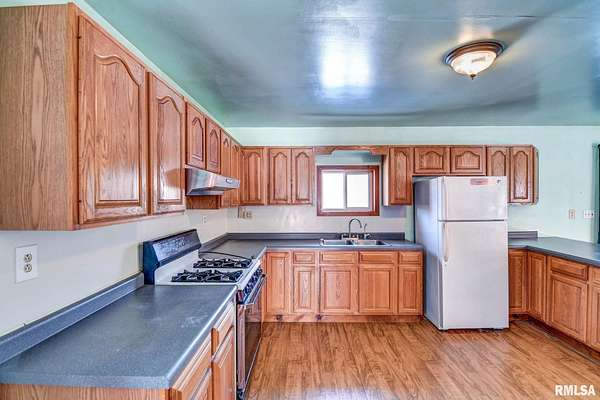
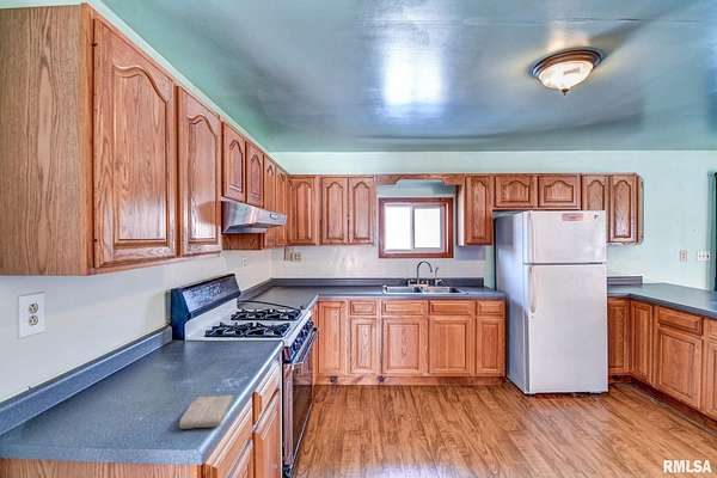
+ washcloth [178,394,234,430]
